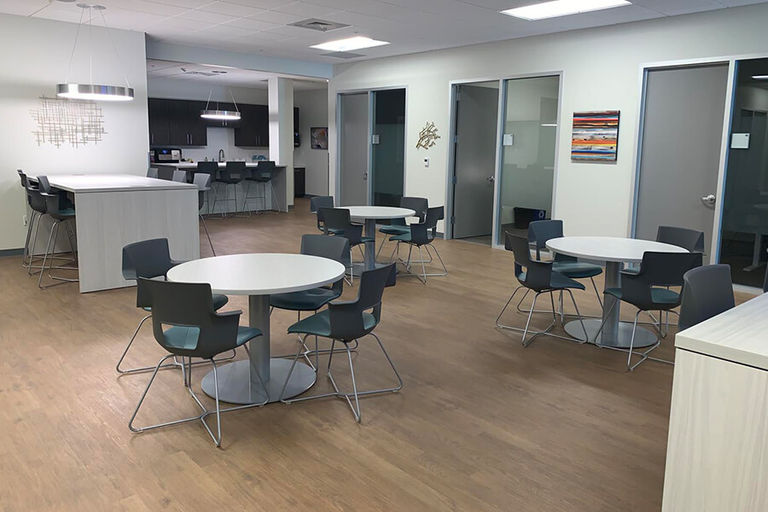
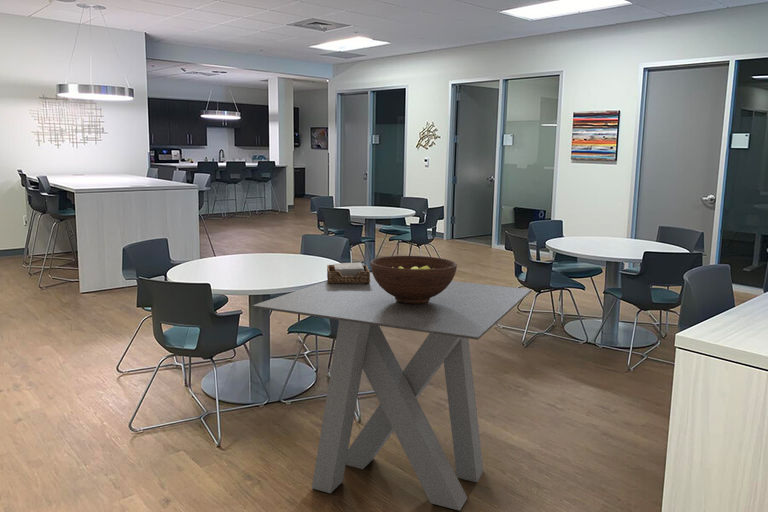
+ napkin holder [326,261,370,284]
+ fruit bowl [370,255,458,304]
+ dining table [251,271,533,512]
